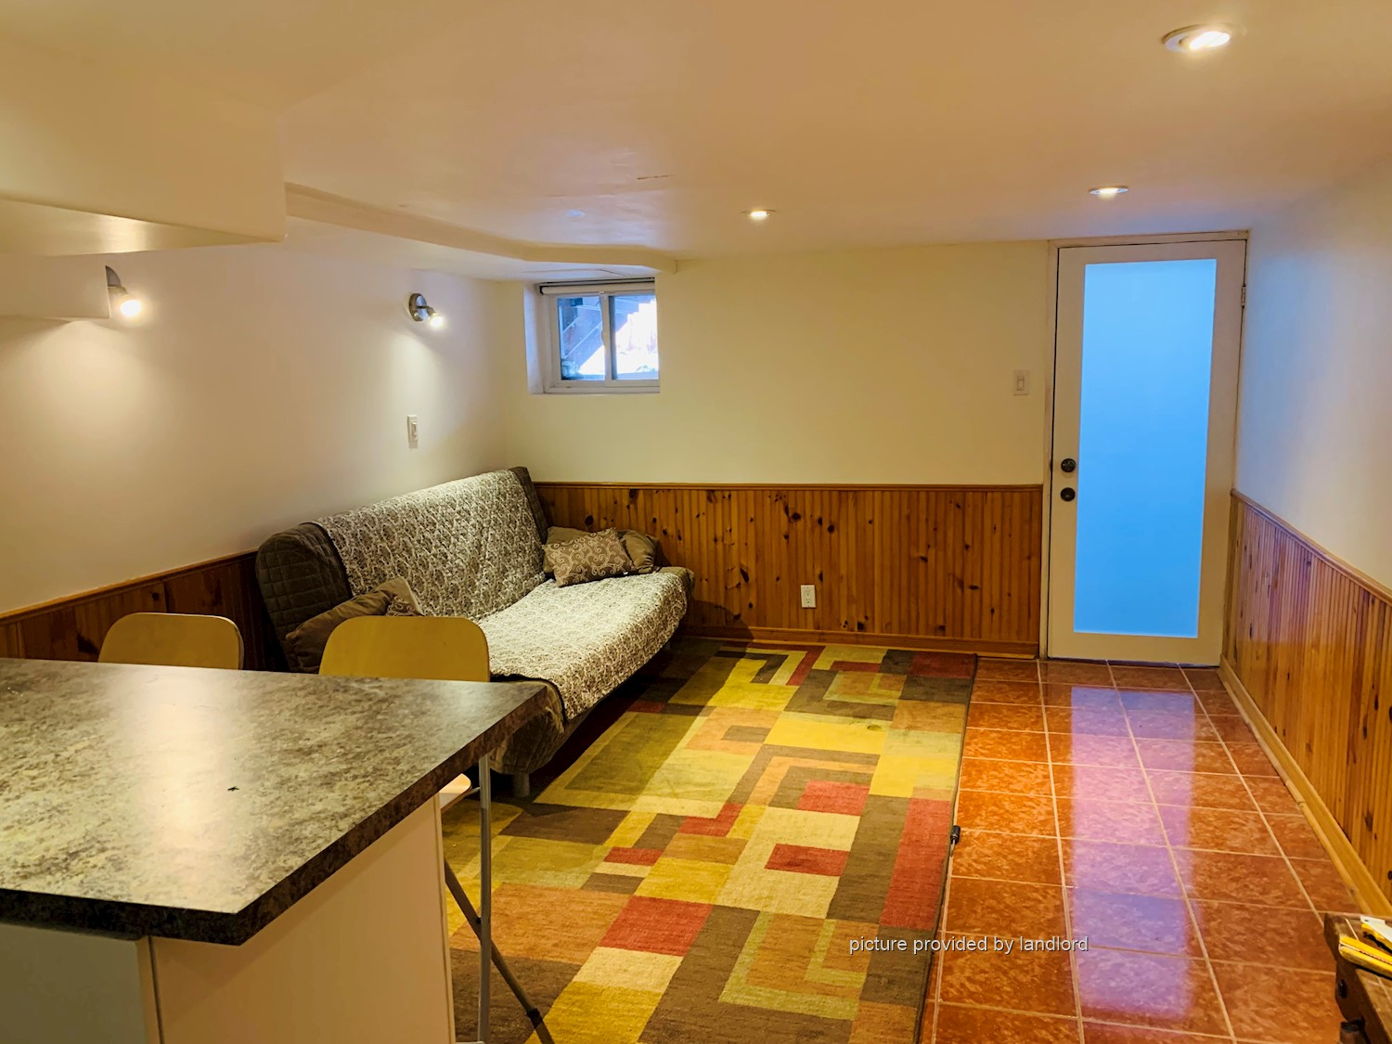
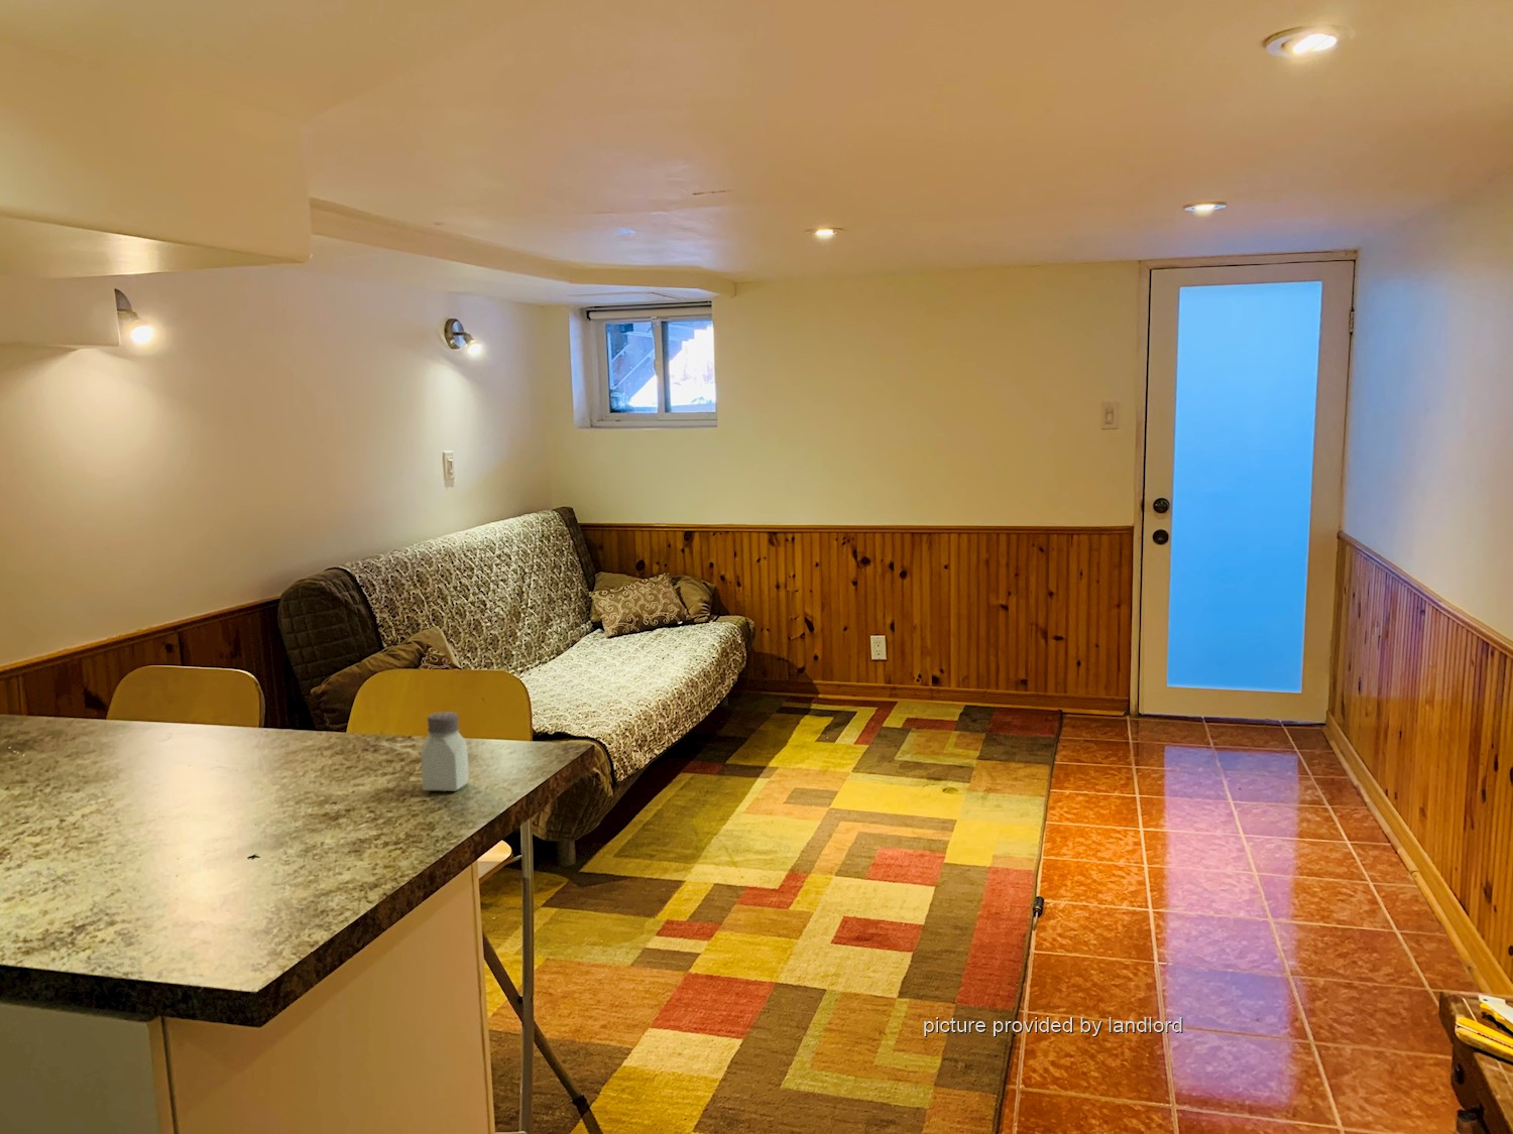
+ saltshaker [419,711,471,792]
